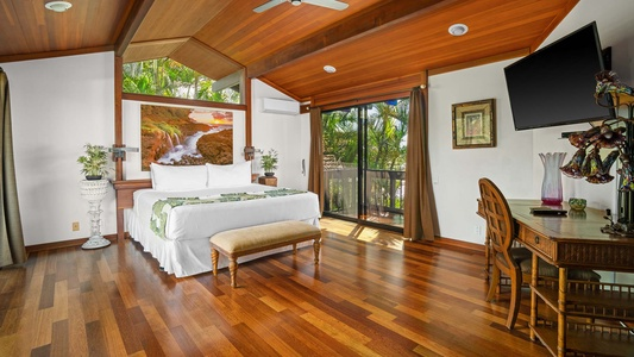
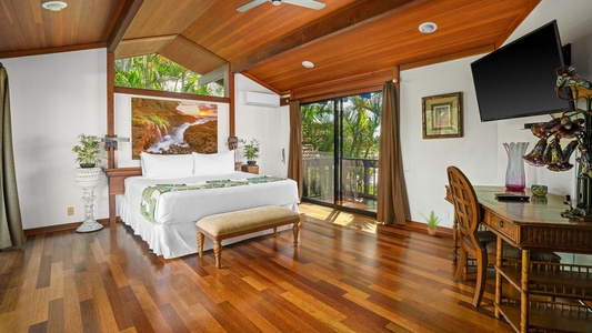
+ potted plant [420,209,444,236]
